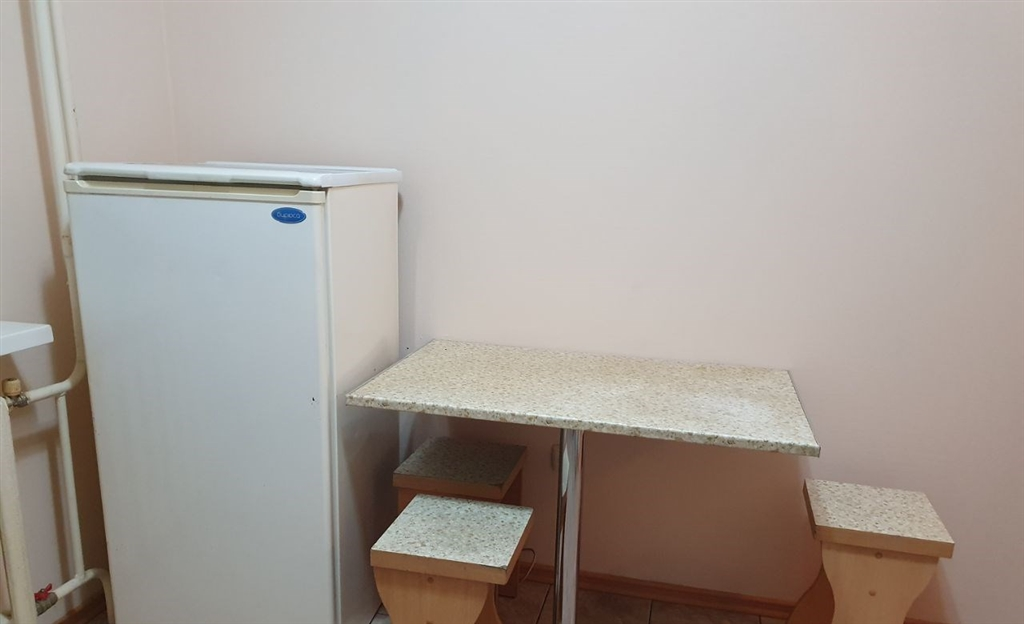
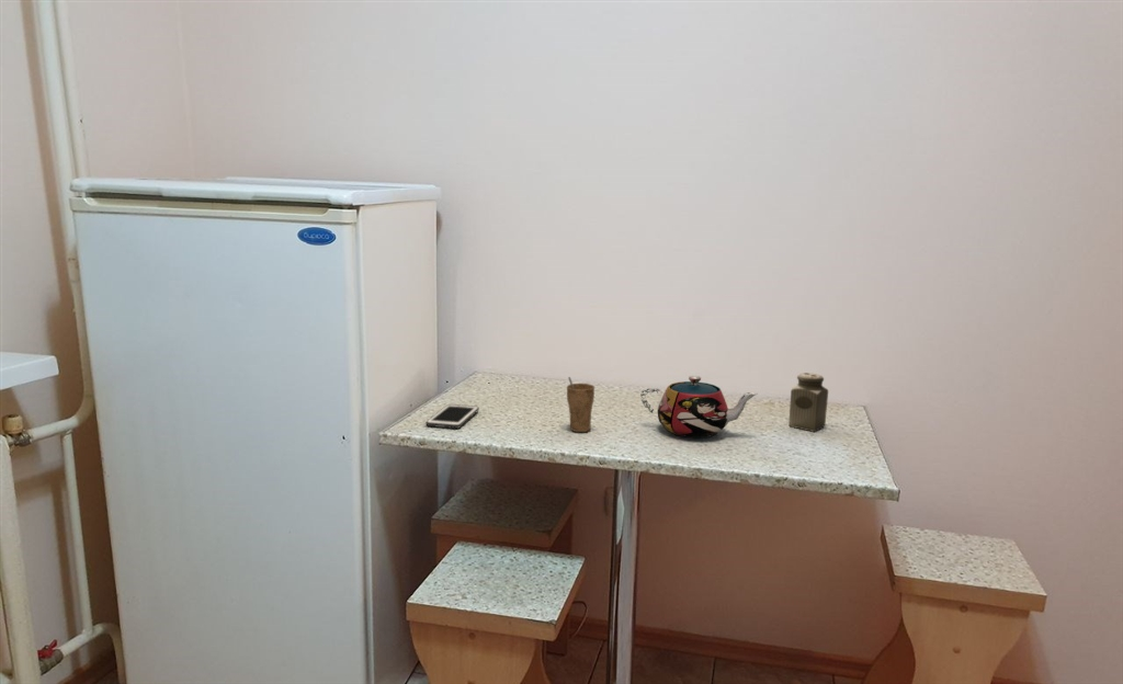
+ salt shaker [787,372,829,433]
+ teapot [639,375,759,438]
+ cup [566,376,595,433]
+ cell phone [426,403,480,430]
